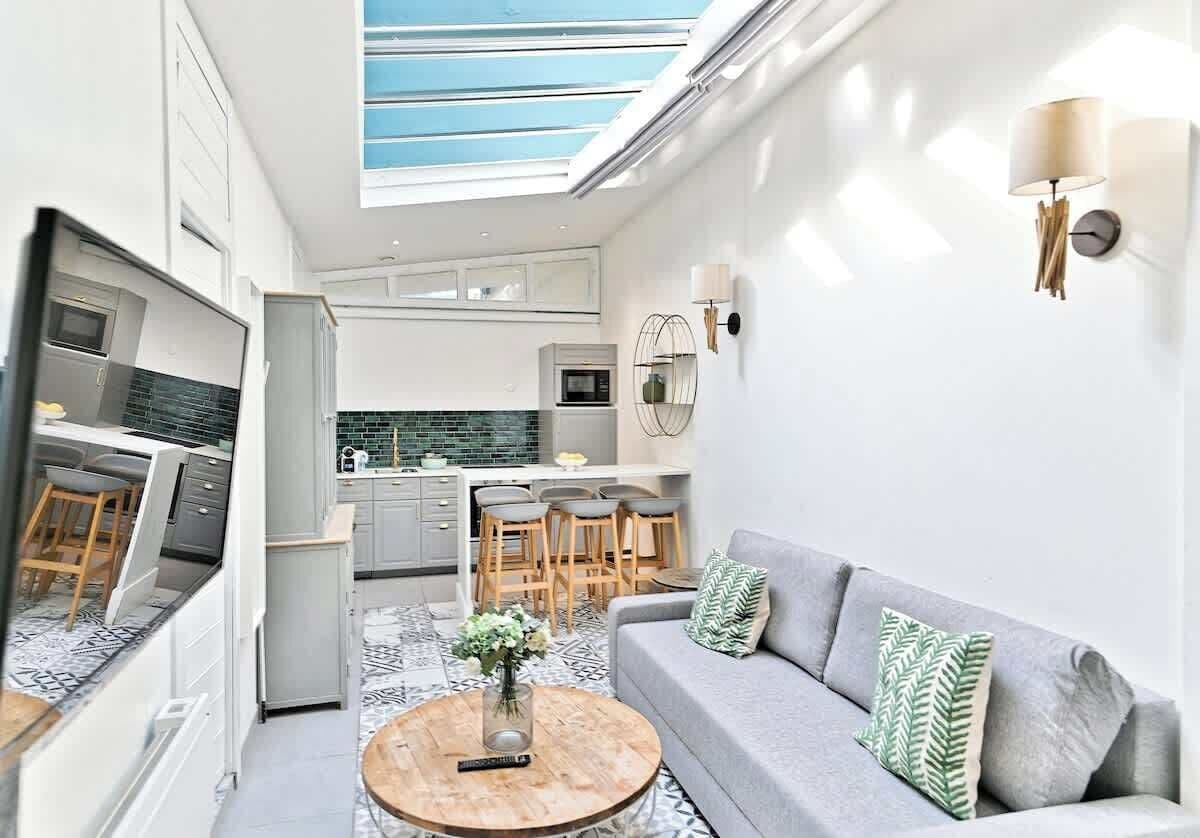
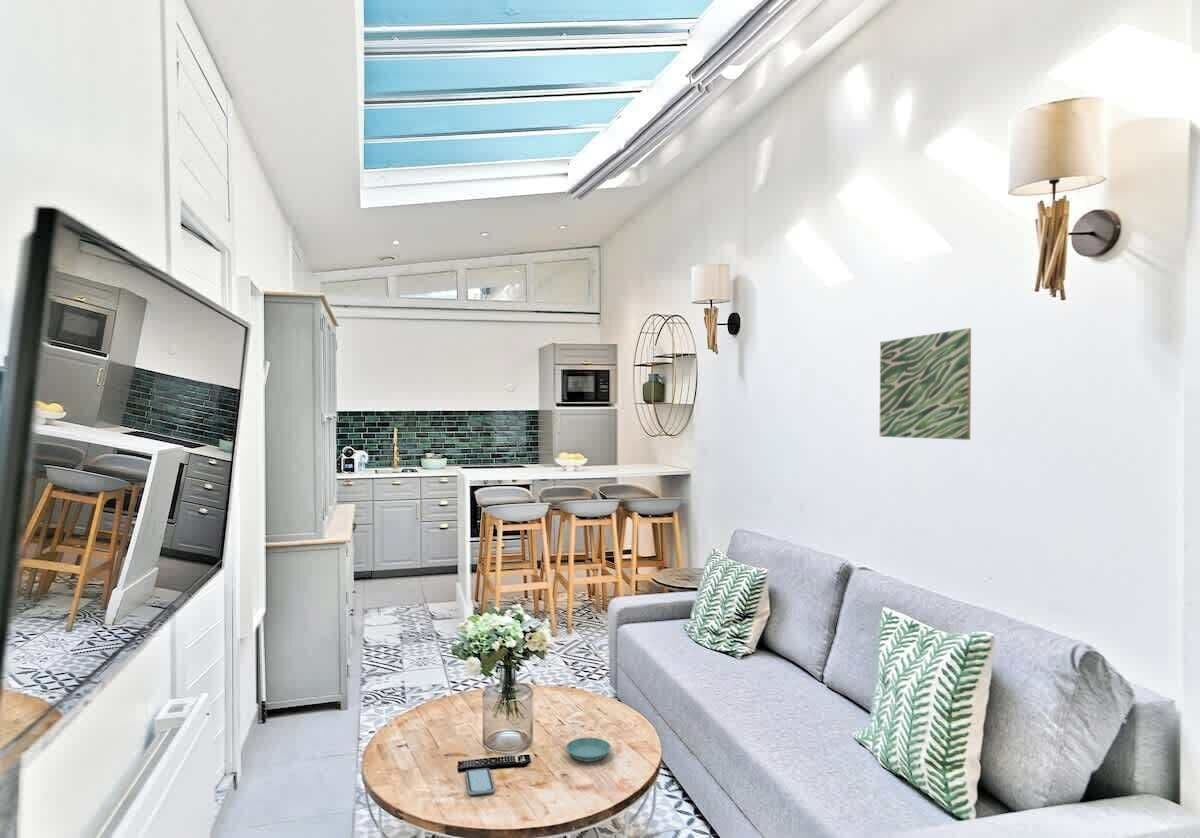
+ saucer [565,737,612,763]
+ smartphone [464,767,495,796]
+ wall art [879,327,972,441]
